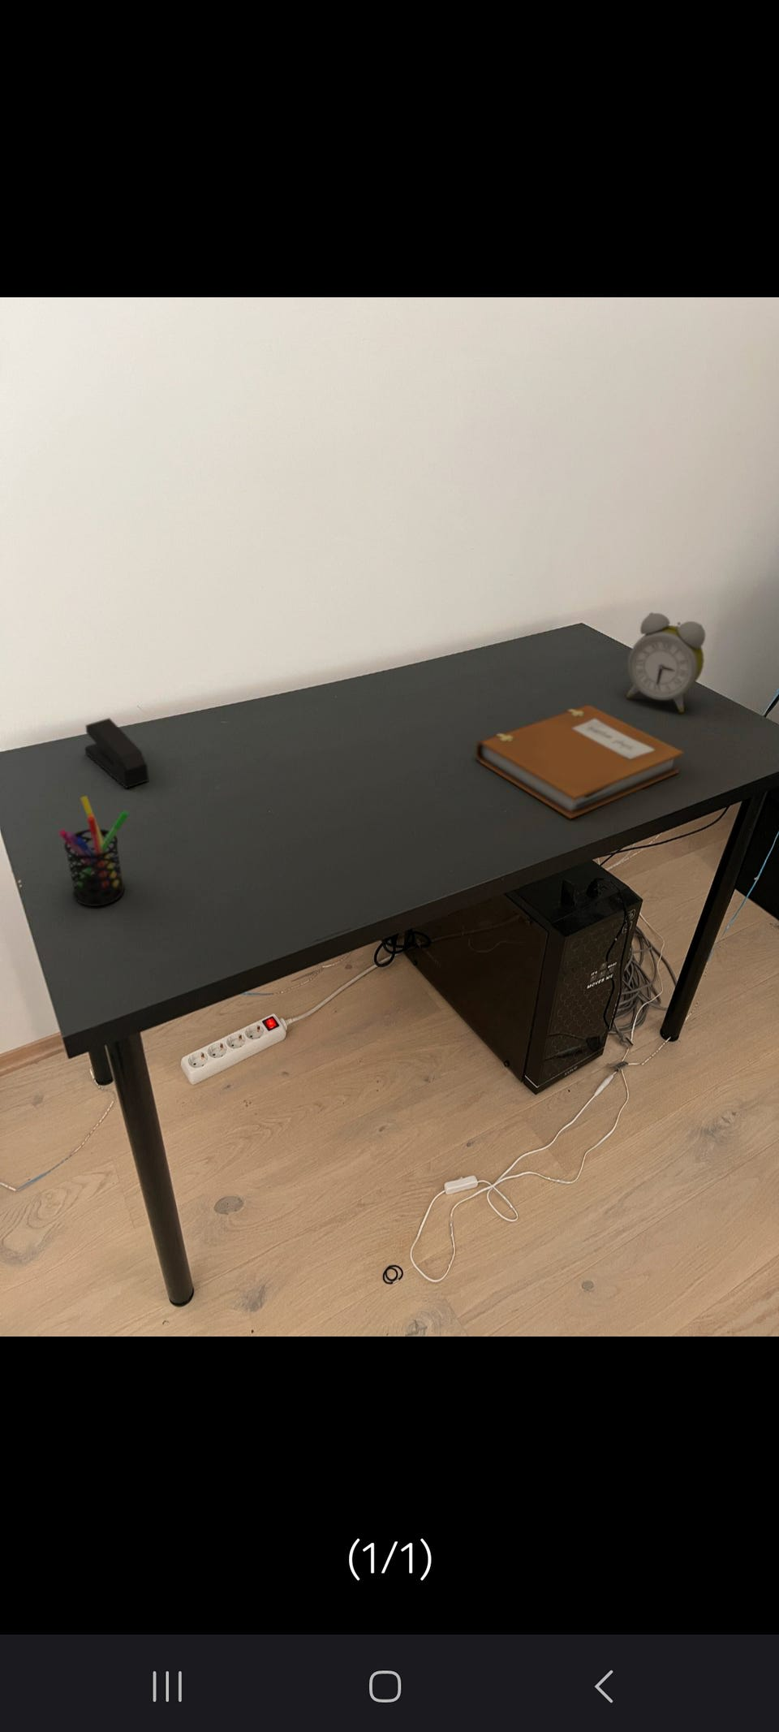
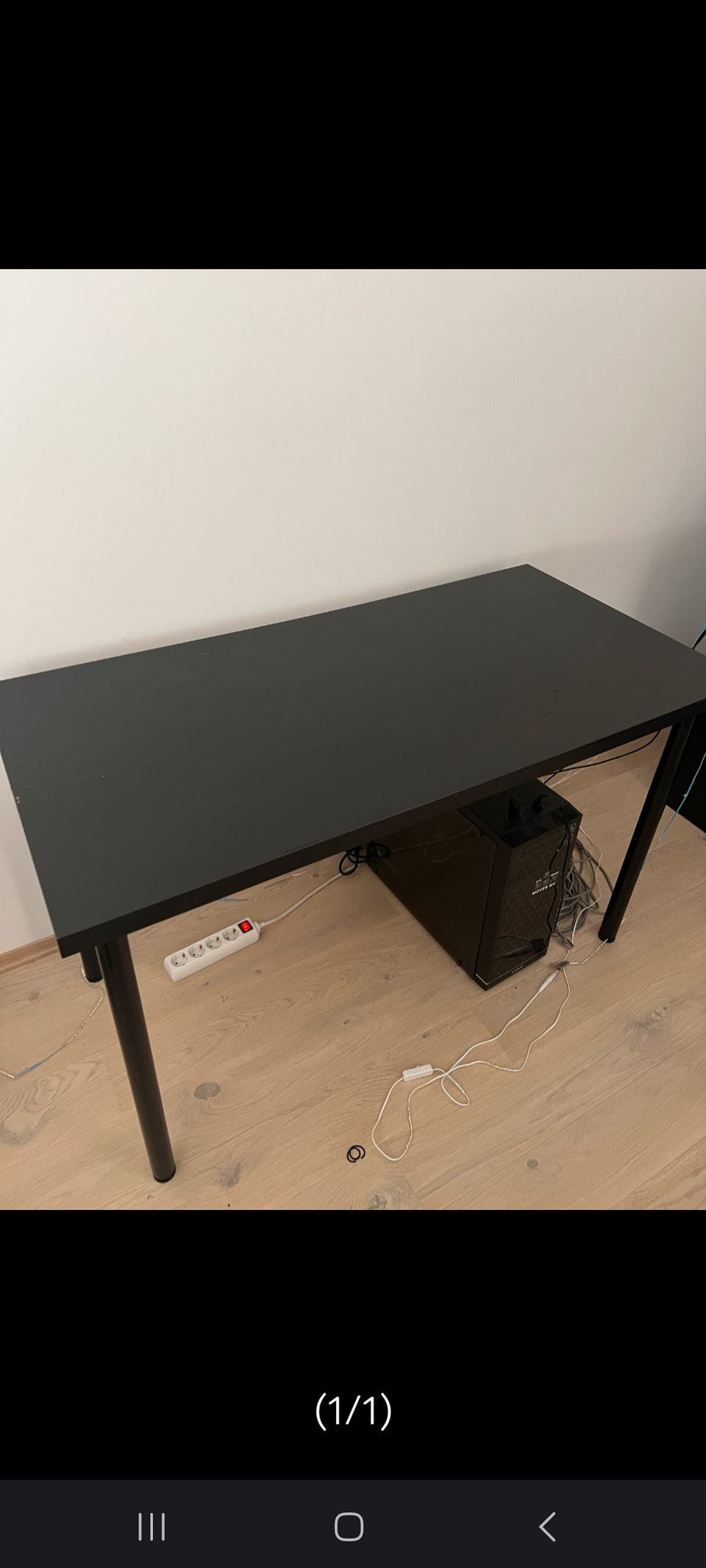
- alarm clock [626,612,706,712]
- pen holder [58,795,129,907]
- stapler [84,717,149,790]
- notebook [474,704,685,820]
